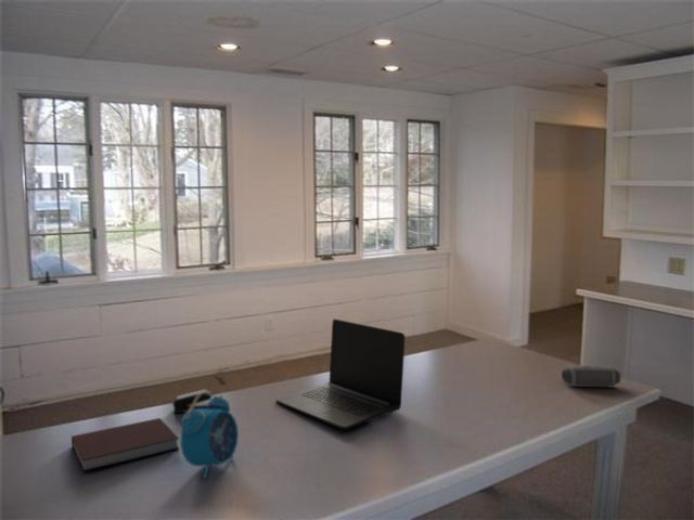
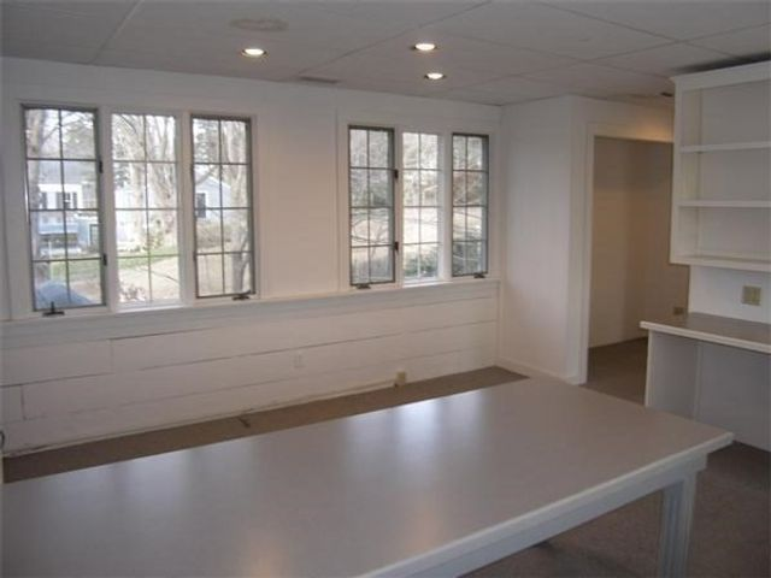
- speaker [561,365,621,388]
- alarm clock [179,392,240,480]
- laptop [275,318,407,430]
- notebook [70,417,180,472]
- stapler [171,388,213,414]
